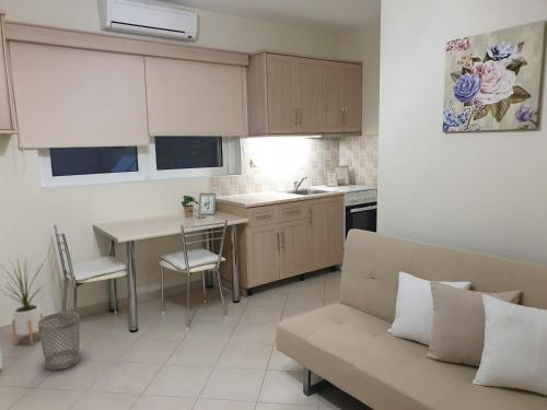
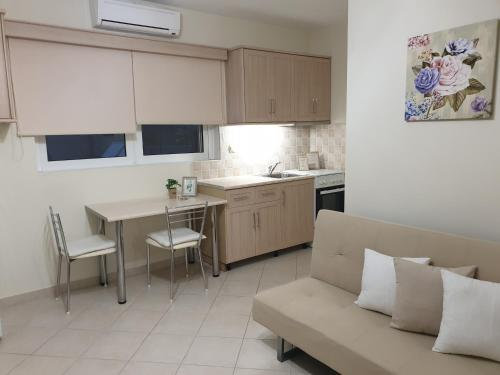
- wastebasket [37,311,80,371]
- house plant [0,256,53,347]
